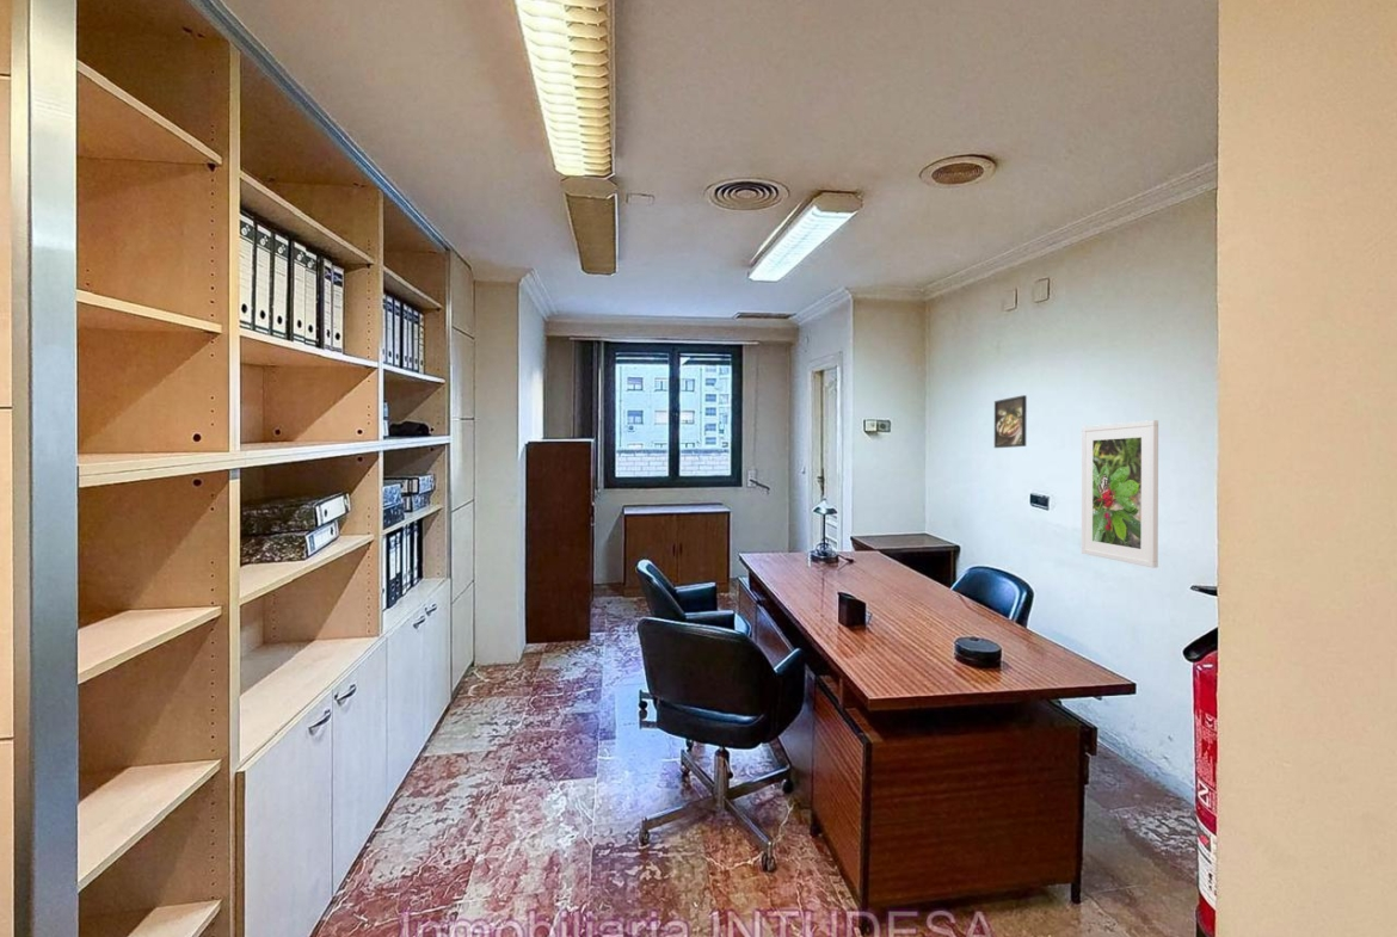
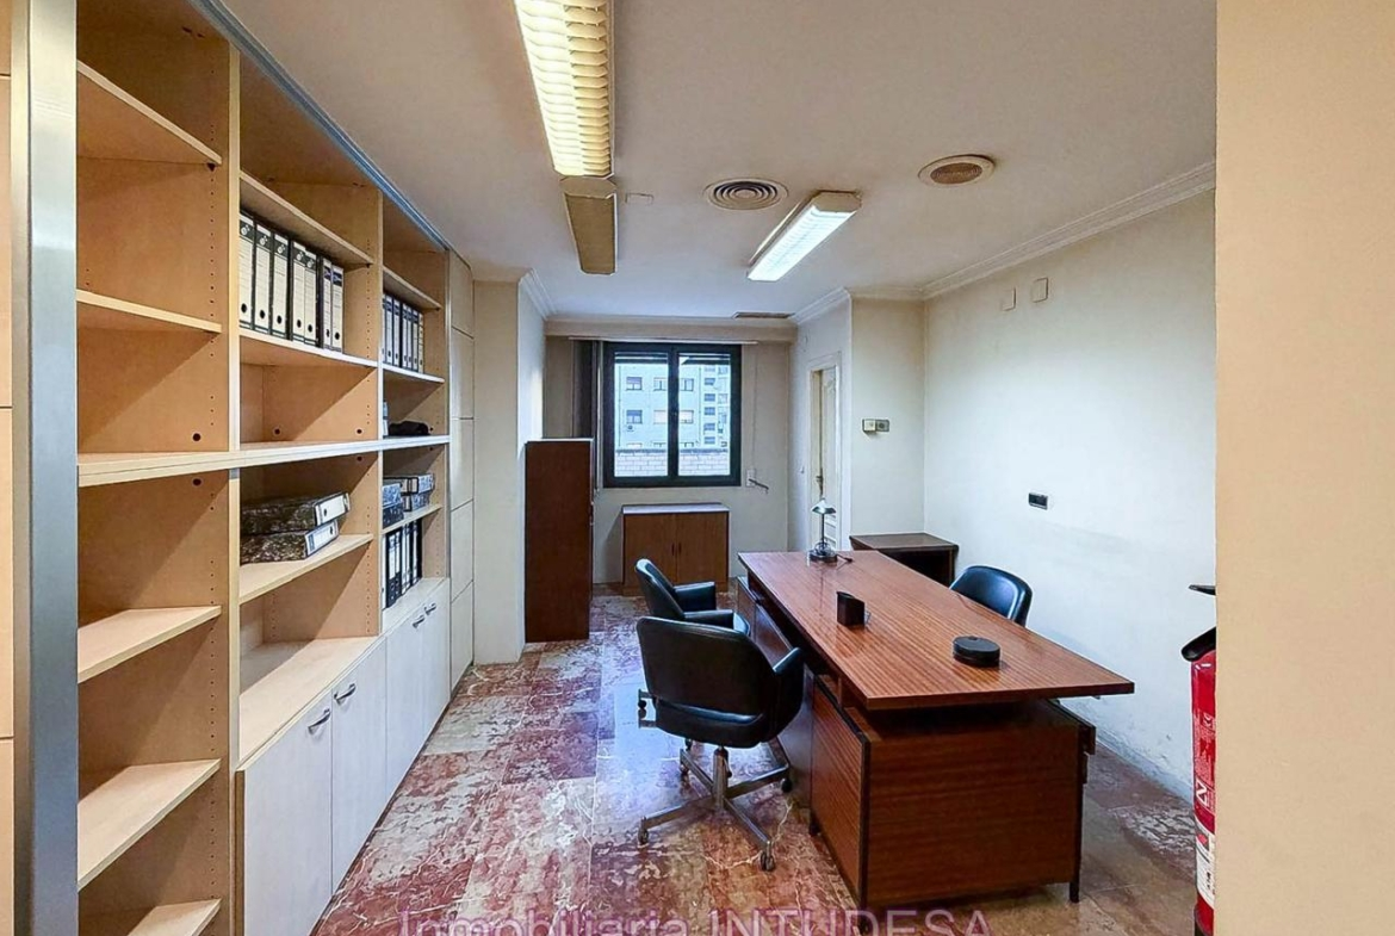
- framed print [1081,419,1159,569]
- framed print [993,394,1028,449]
